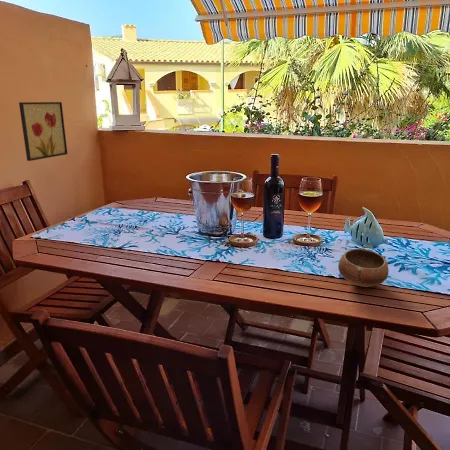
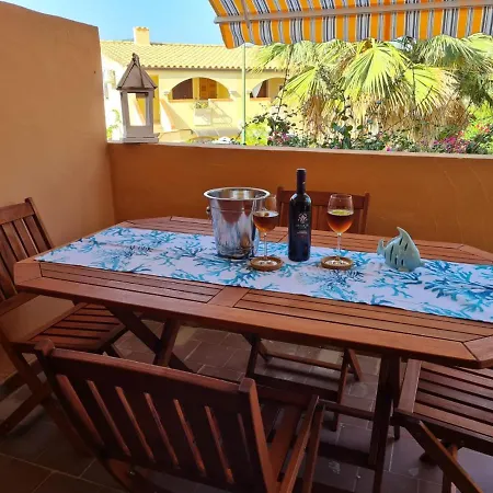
- wall art [18,101,68,162]
- bowl [337,248,390,288]
